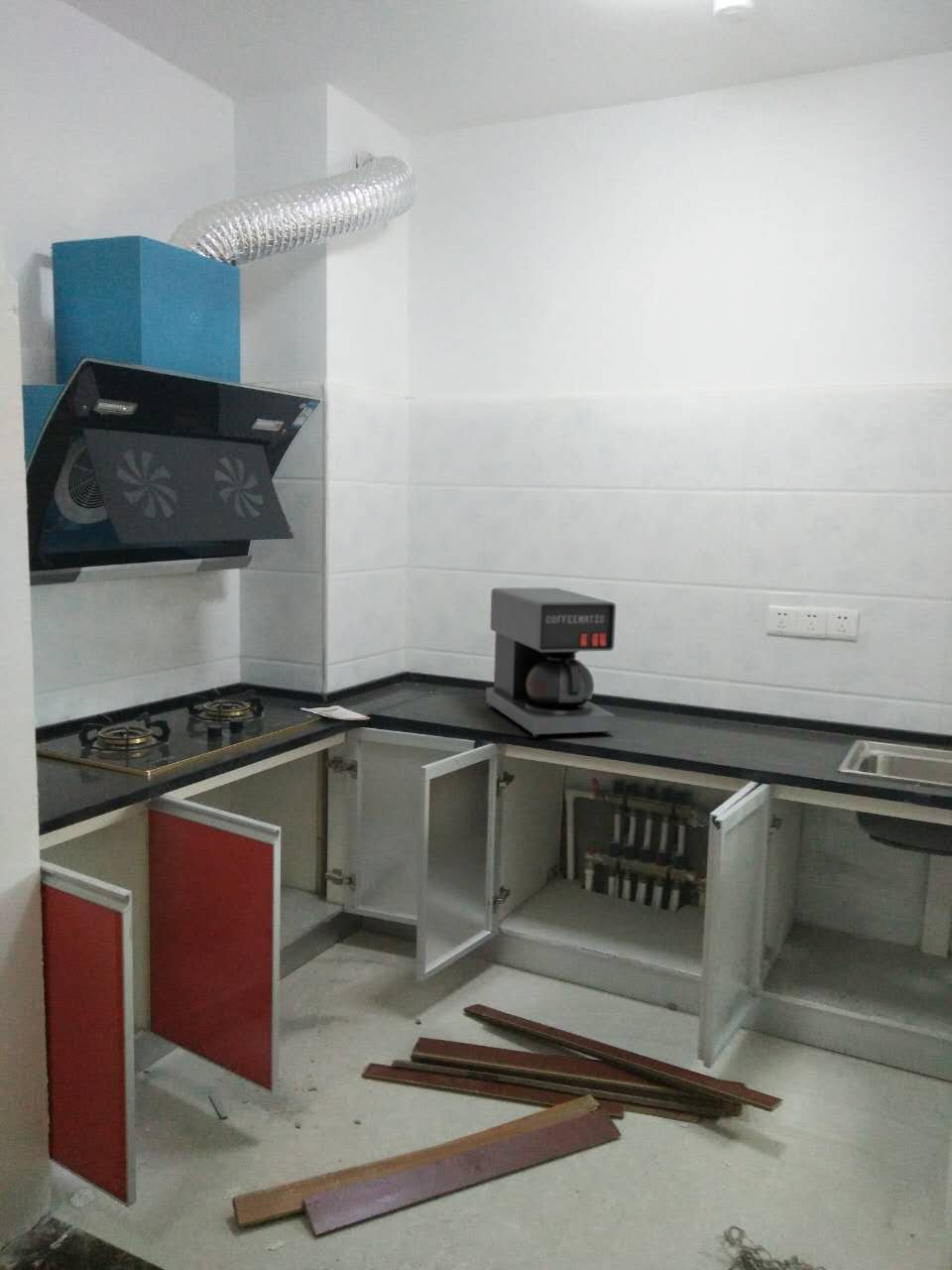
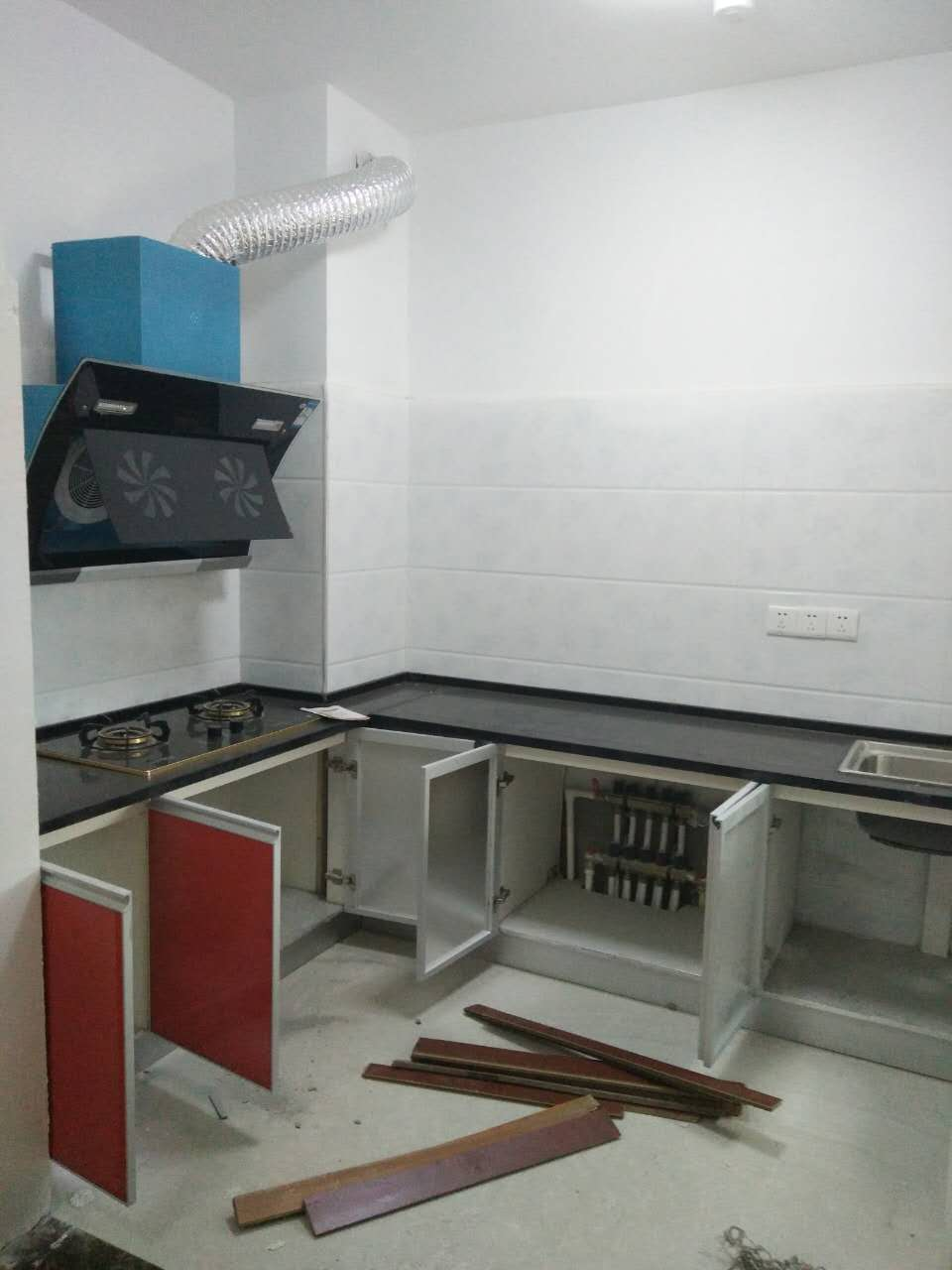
- coffee maker [485,587,617,738]
